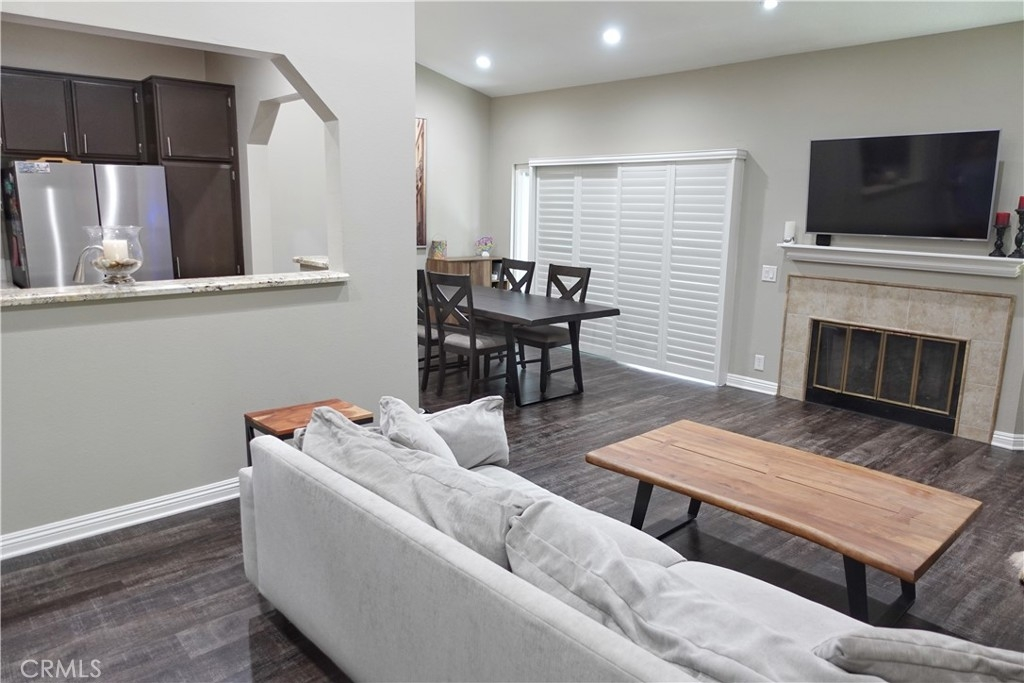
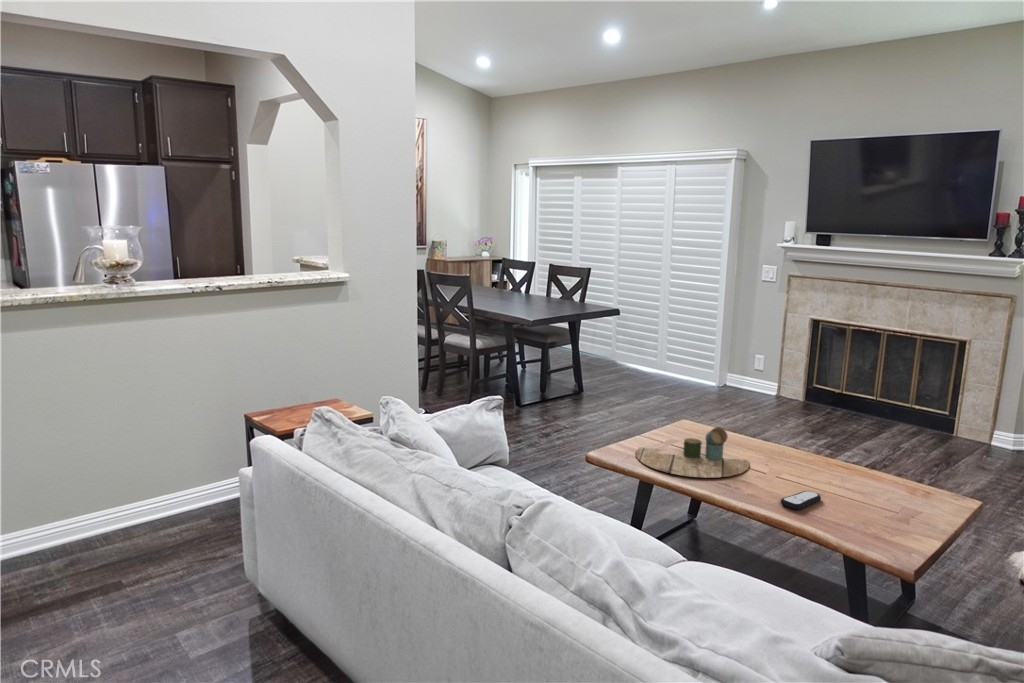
+ decorative tray [634,426,751,479]
+ remote control [780,490,822,511]
